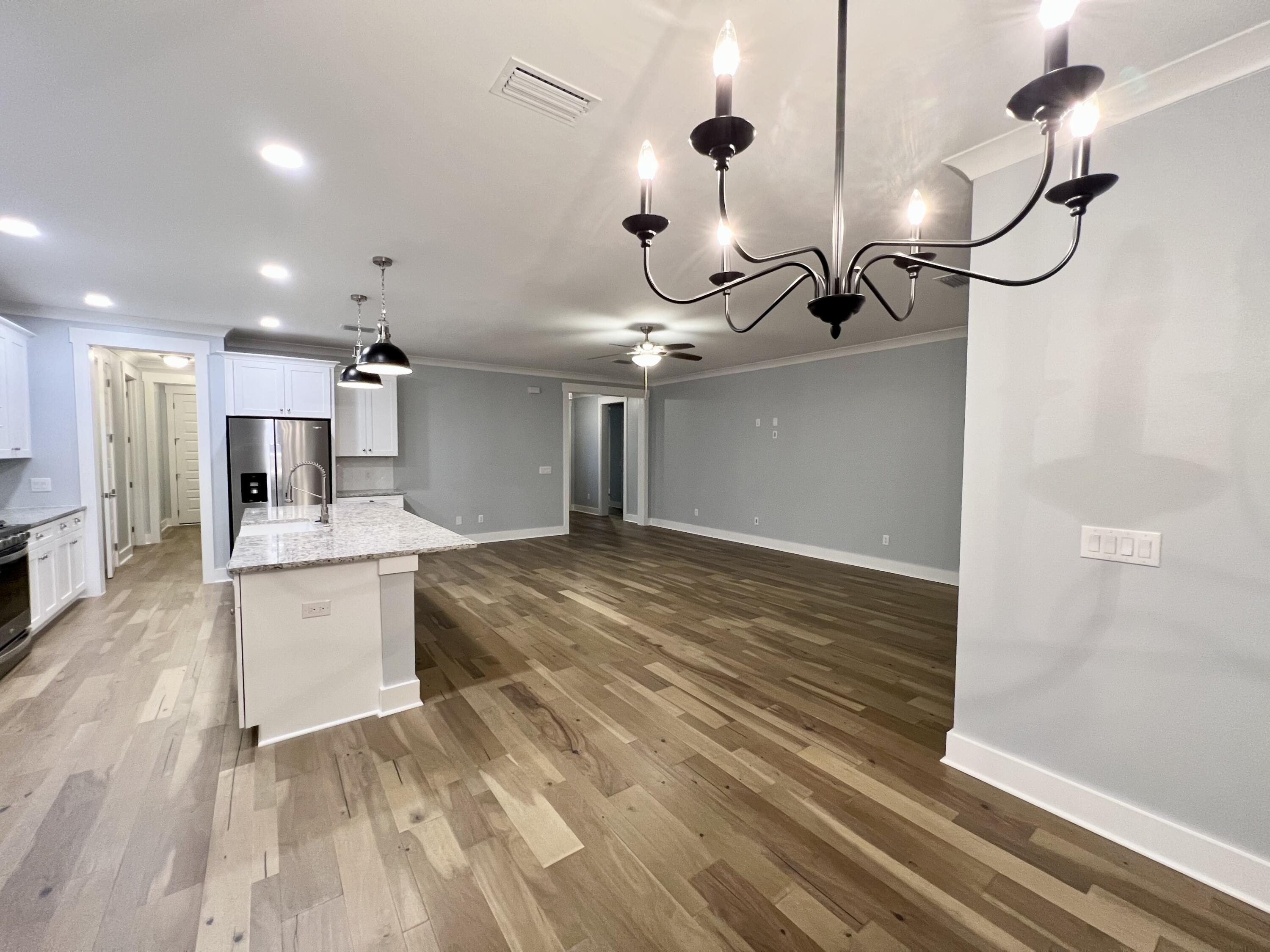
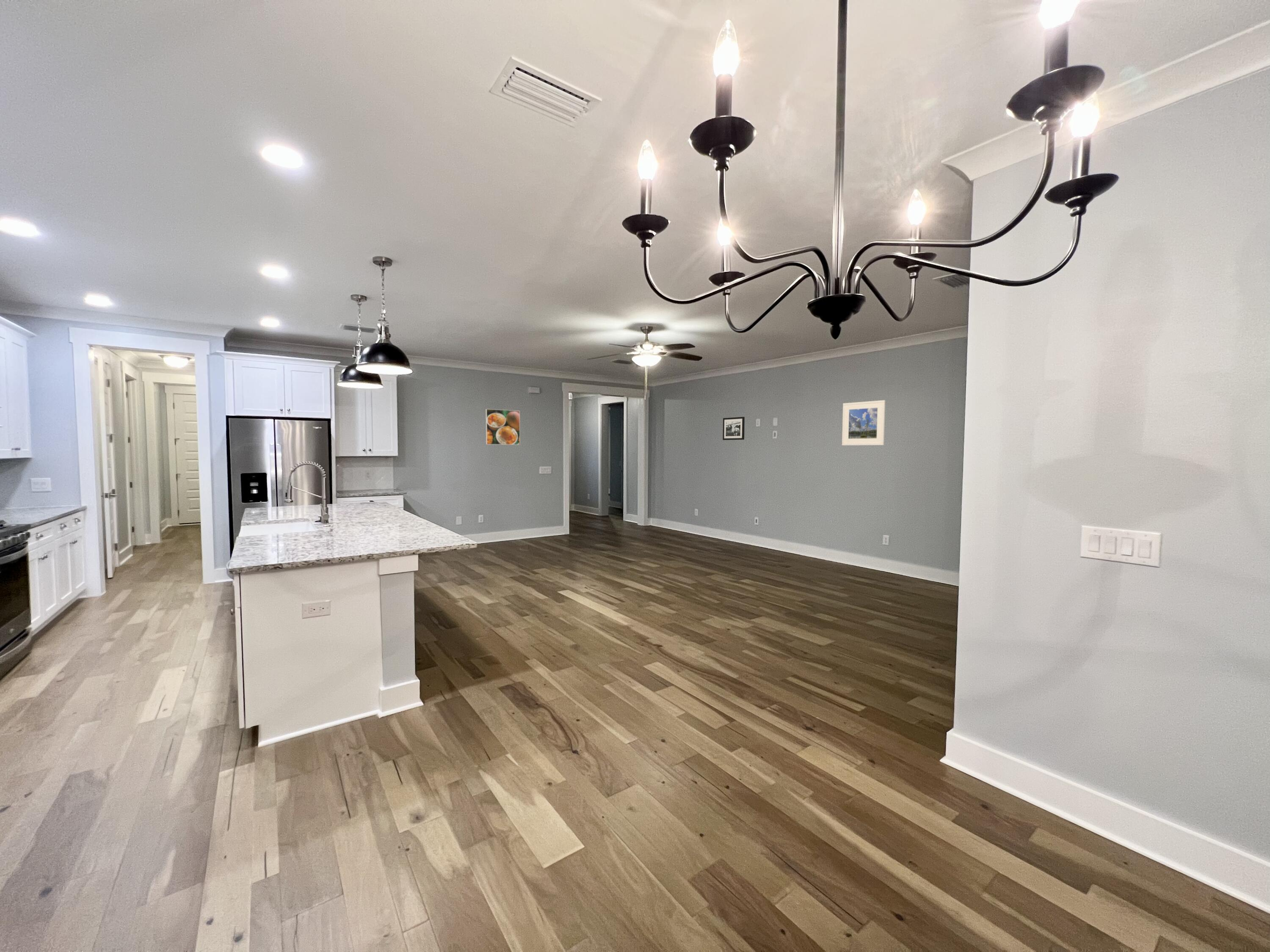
+ picture frame [722,416,745,440]
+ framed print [842,400,886,446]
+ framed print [485,408,520,445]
